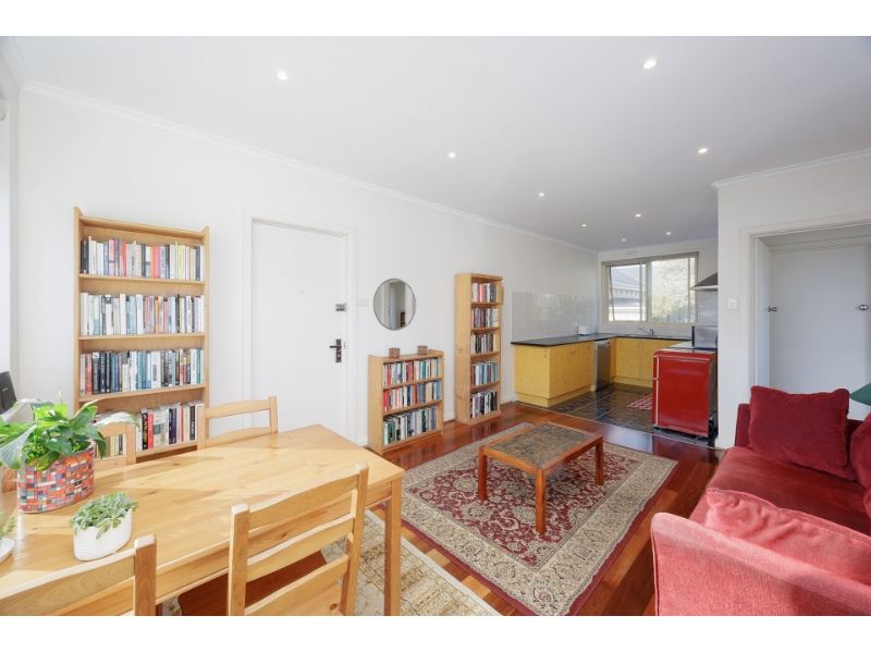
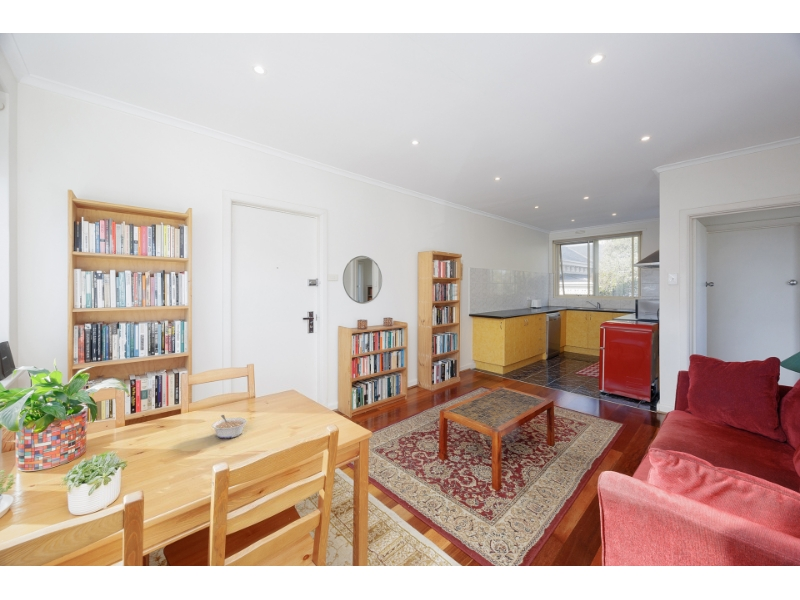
+ legume [211,414,248,439]
